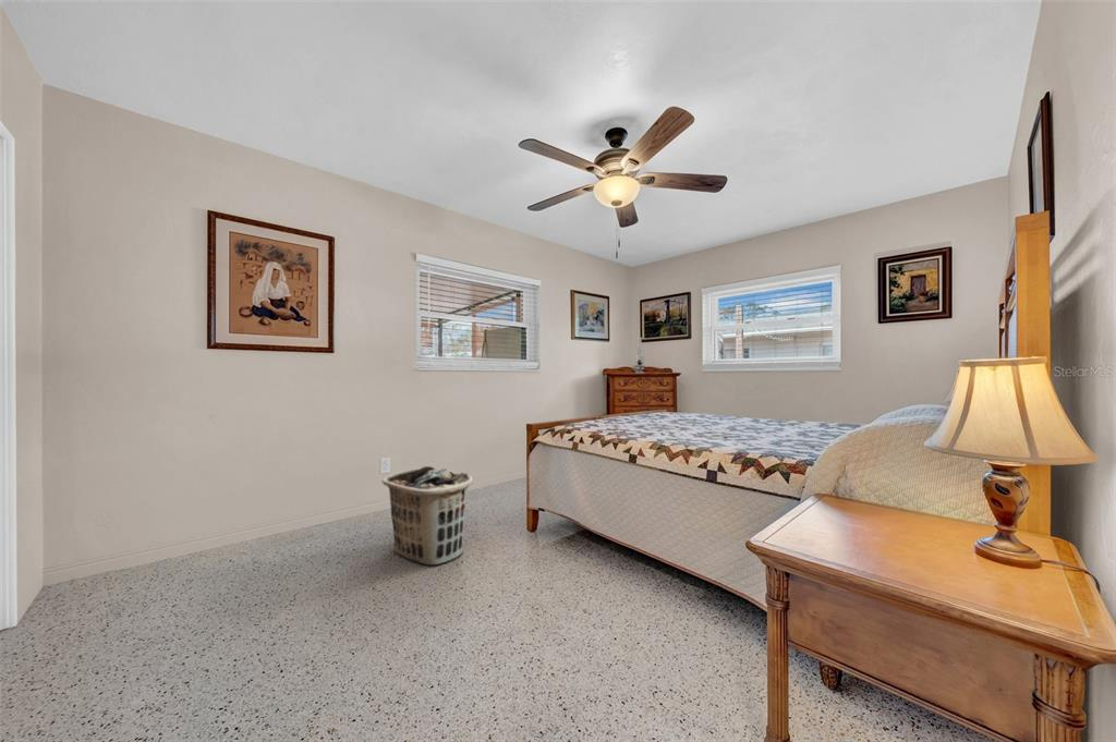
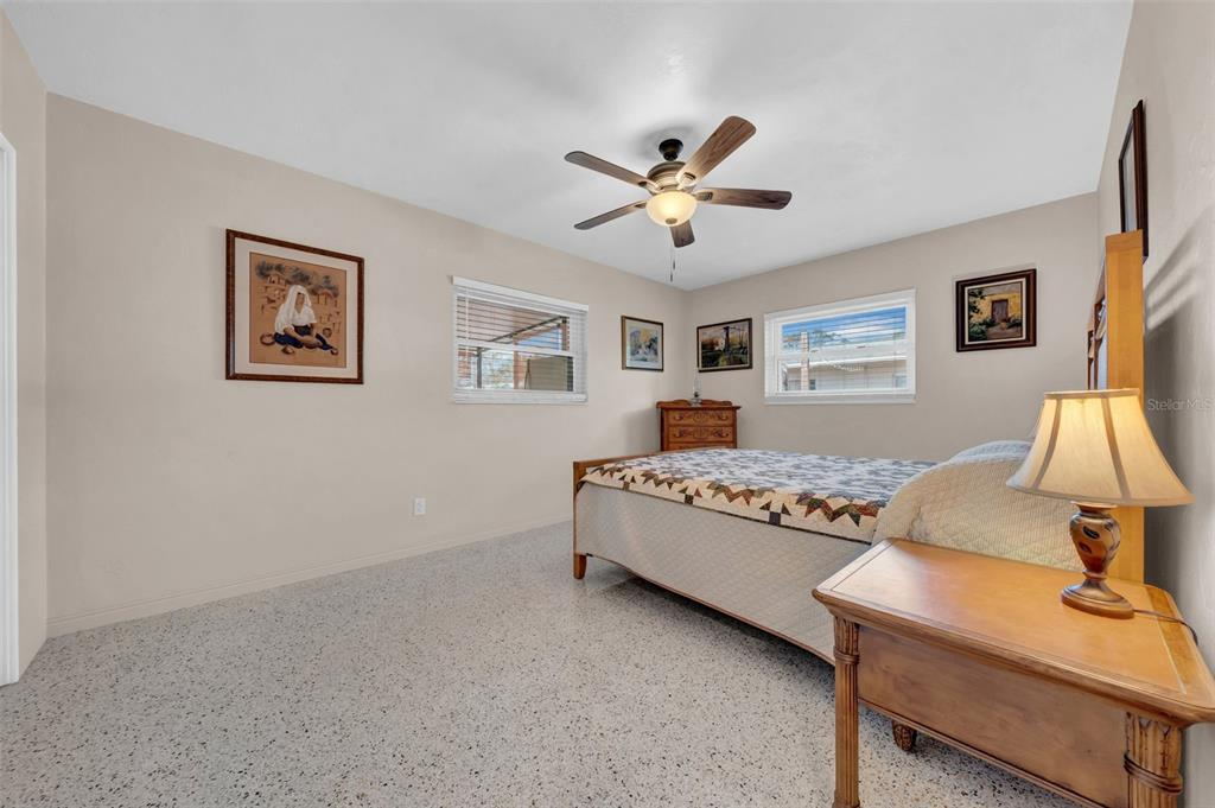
- clothes hamper [381,465,474,567]
